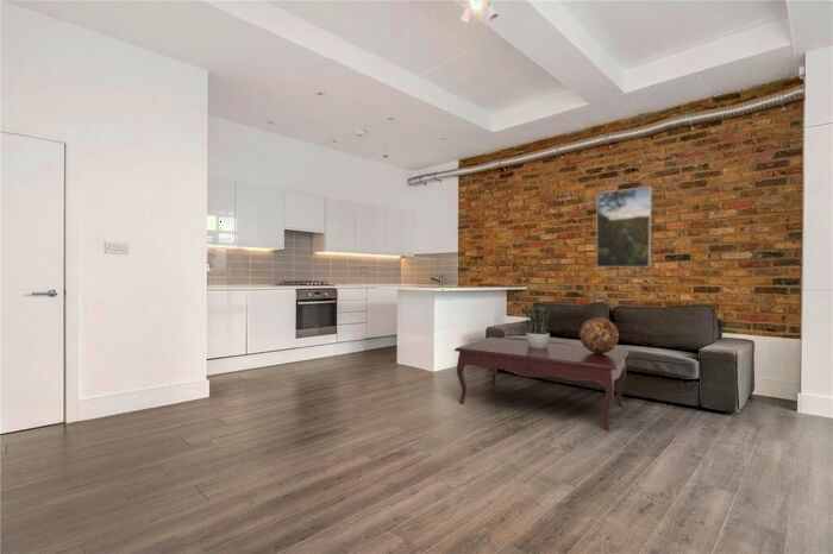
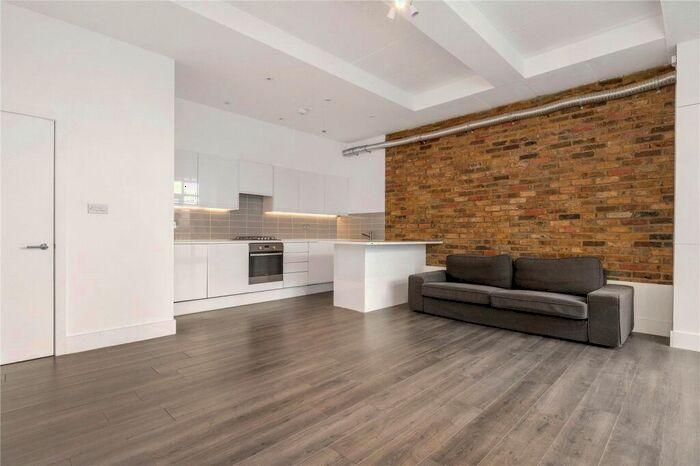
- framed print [595,185,652,269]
- coffee table [453,336,630,433]
- decorative sphere [578,316,620,353]
- potted plant [519,302,556,348]
